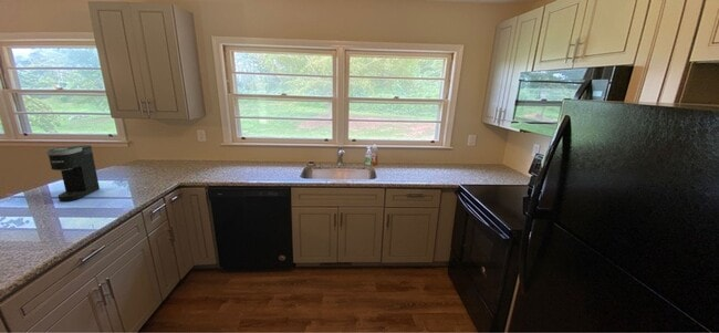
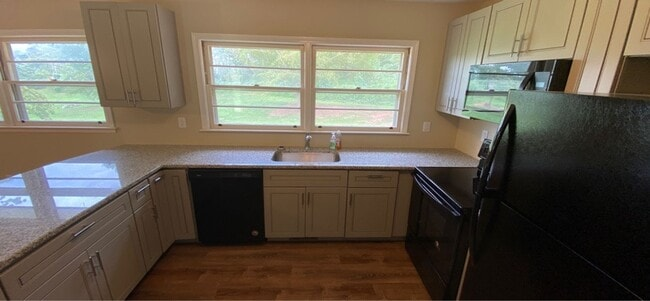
- coffee maker [45,144,101,202]
